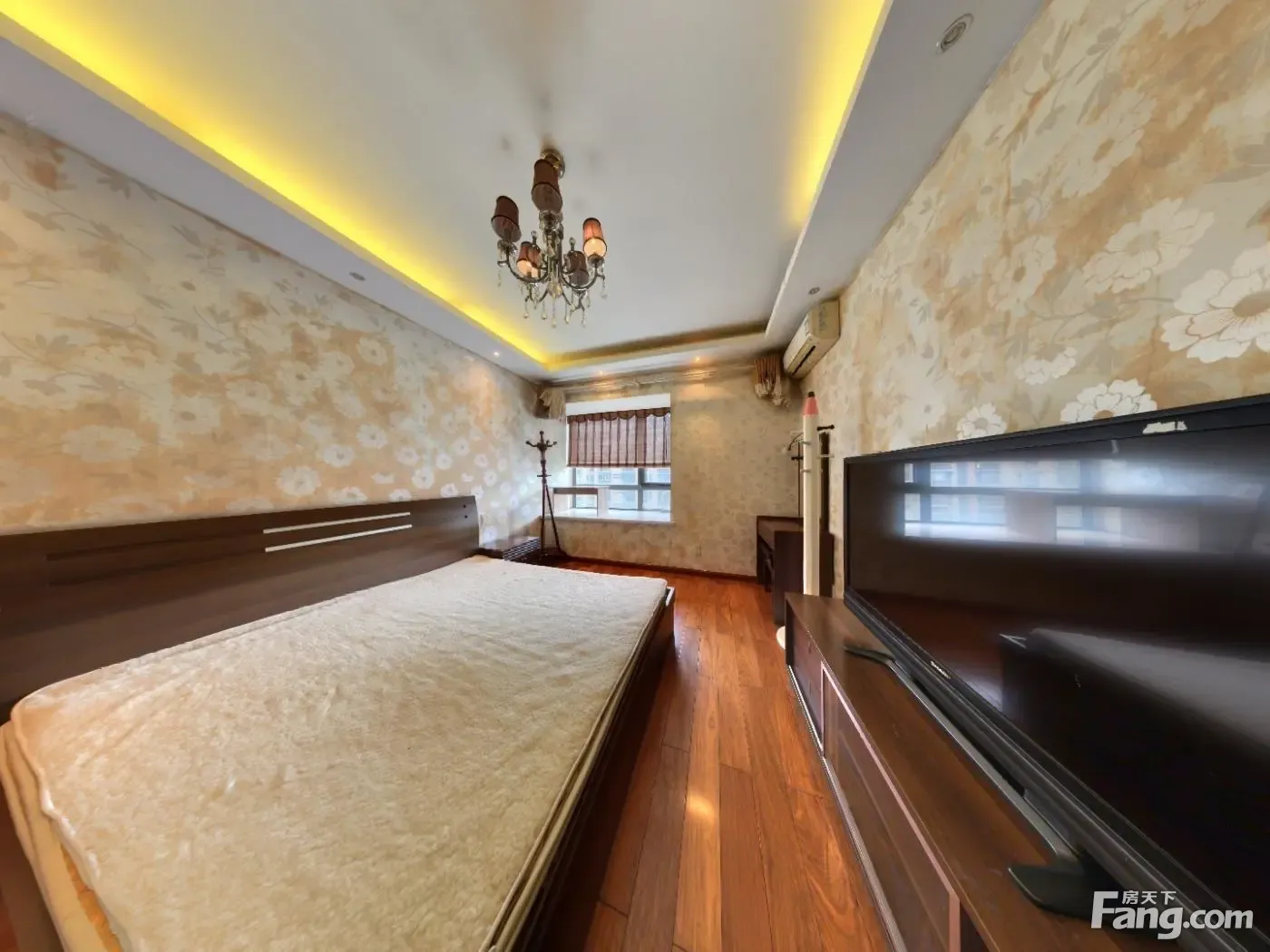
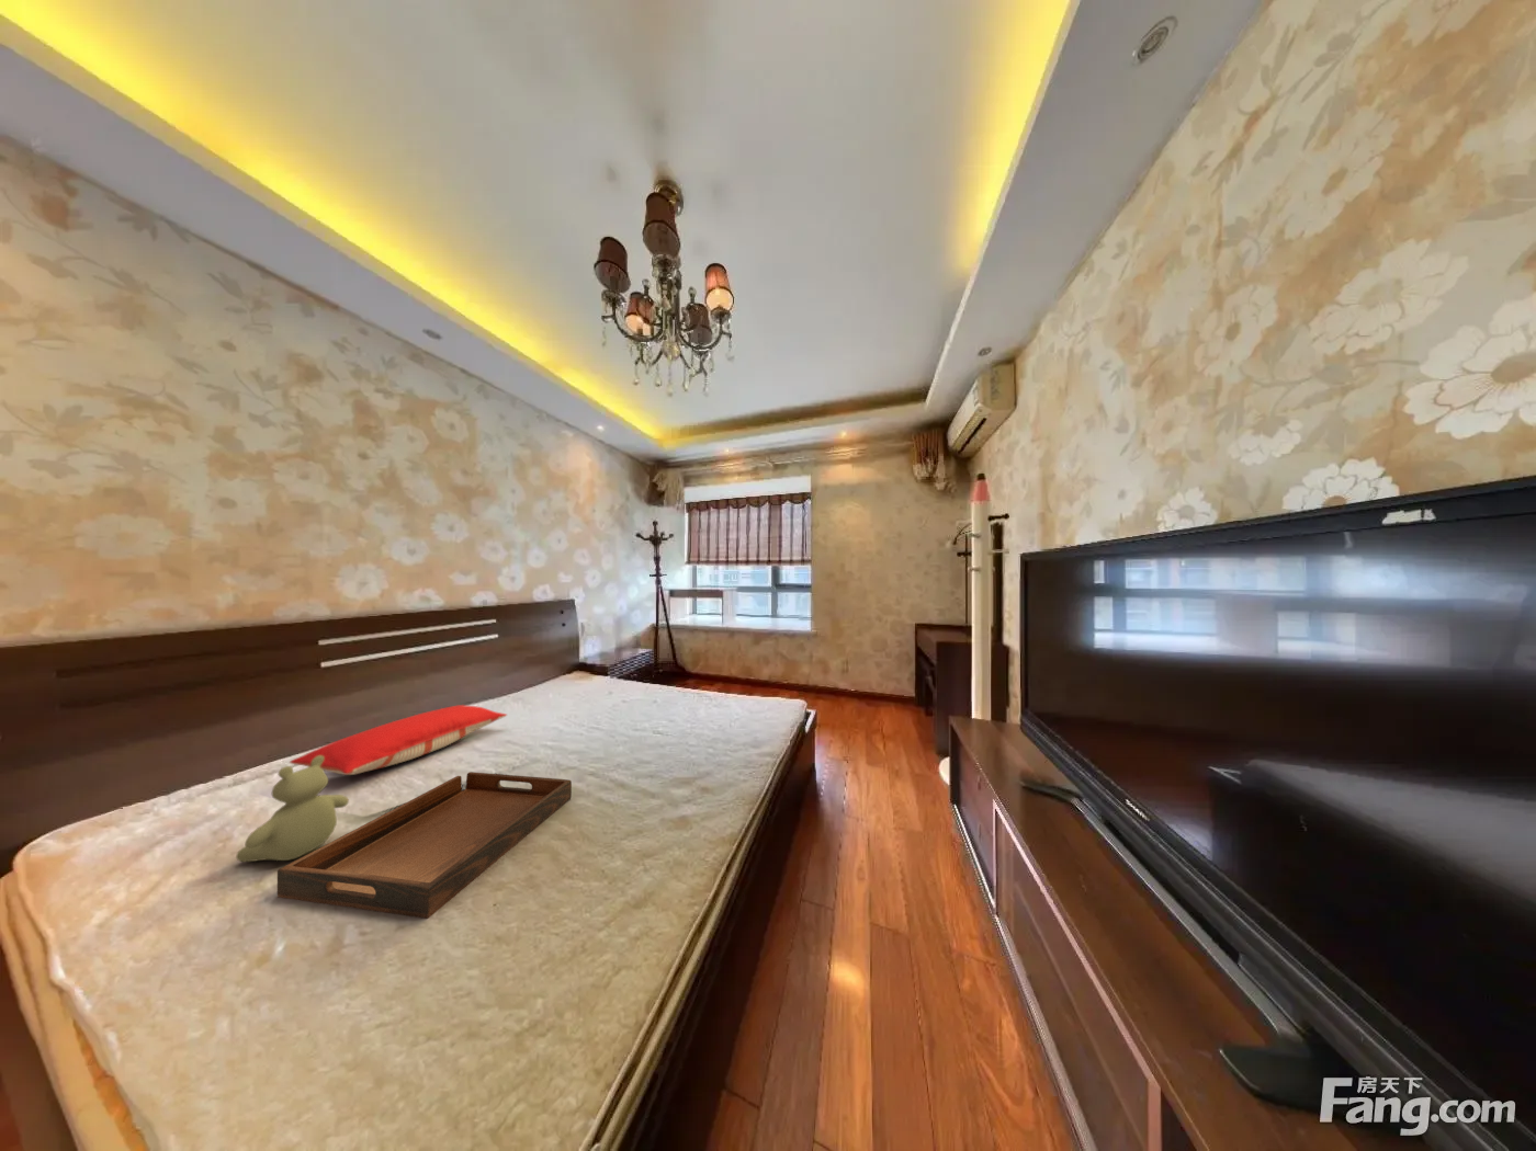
+ pillow [289,704,508,776]
+ serving tray [277,770,573,920]
+ stuffed bear [235,756,350,863]
